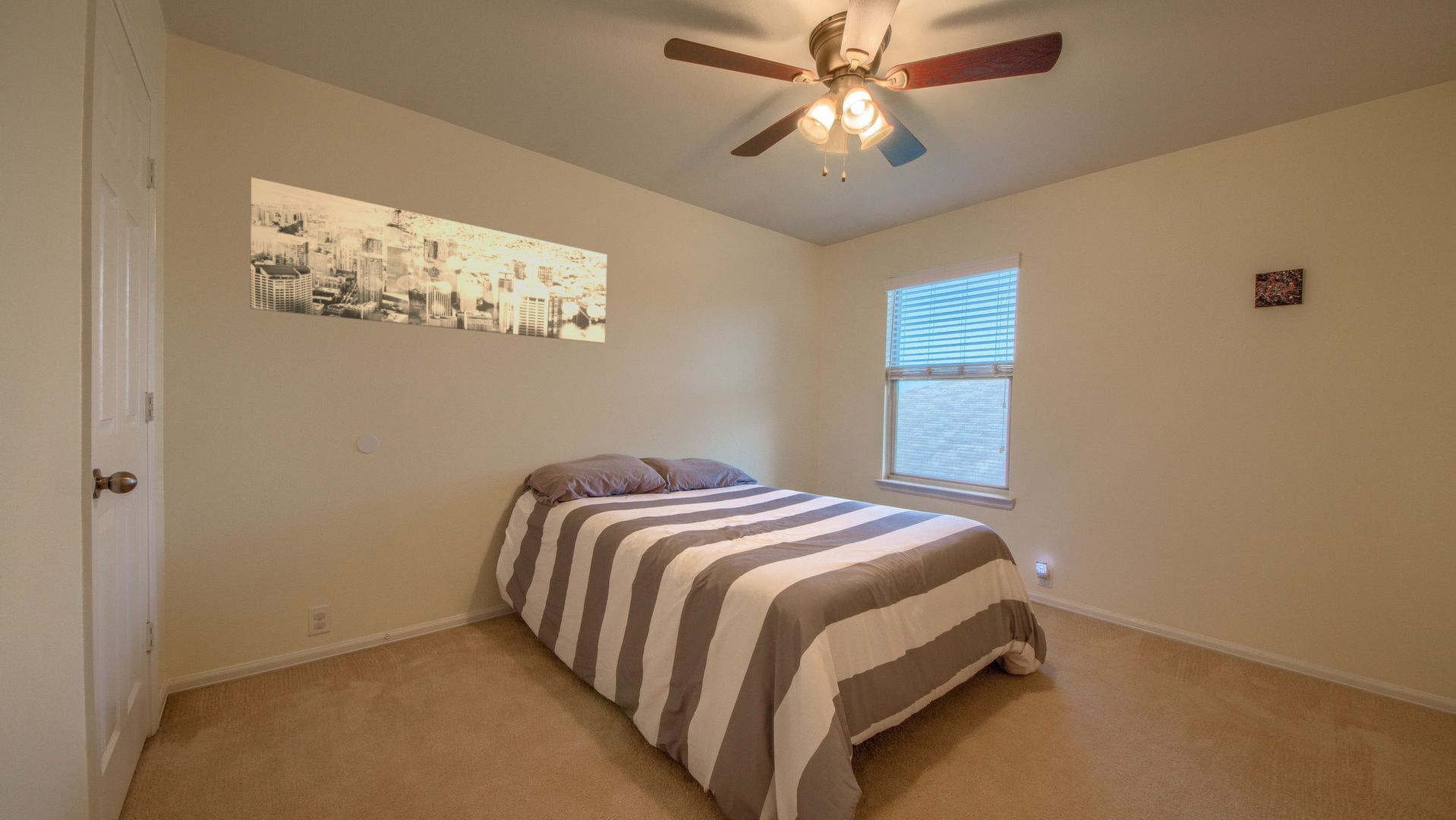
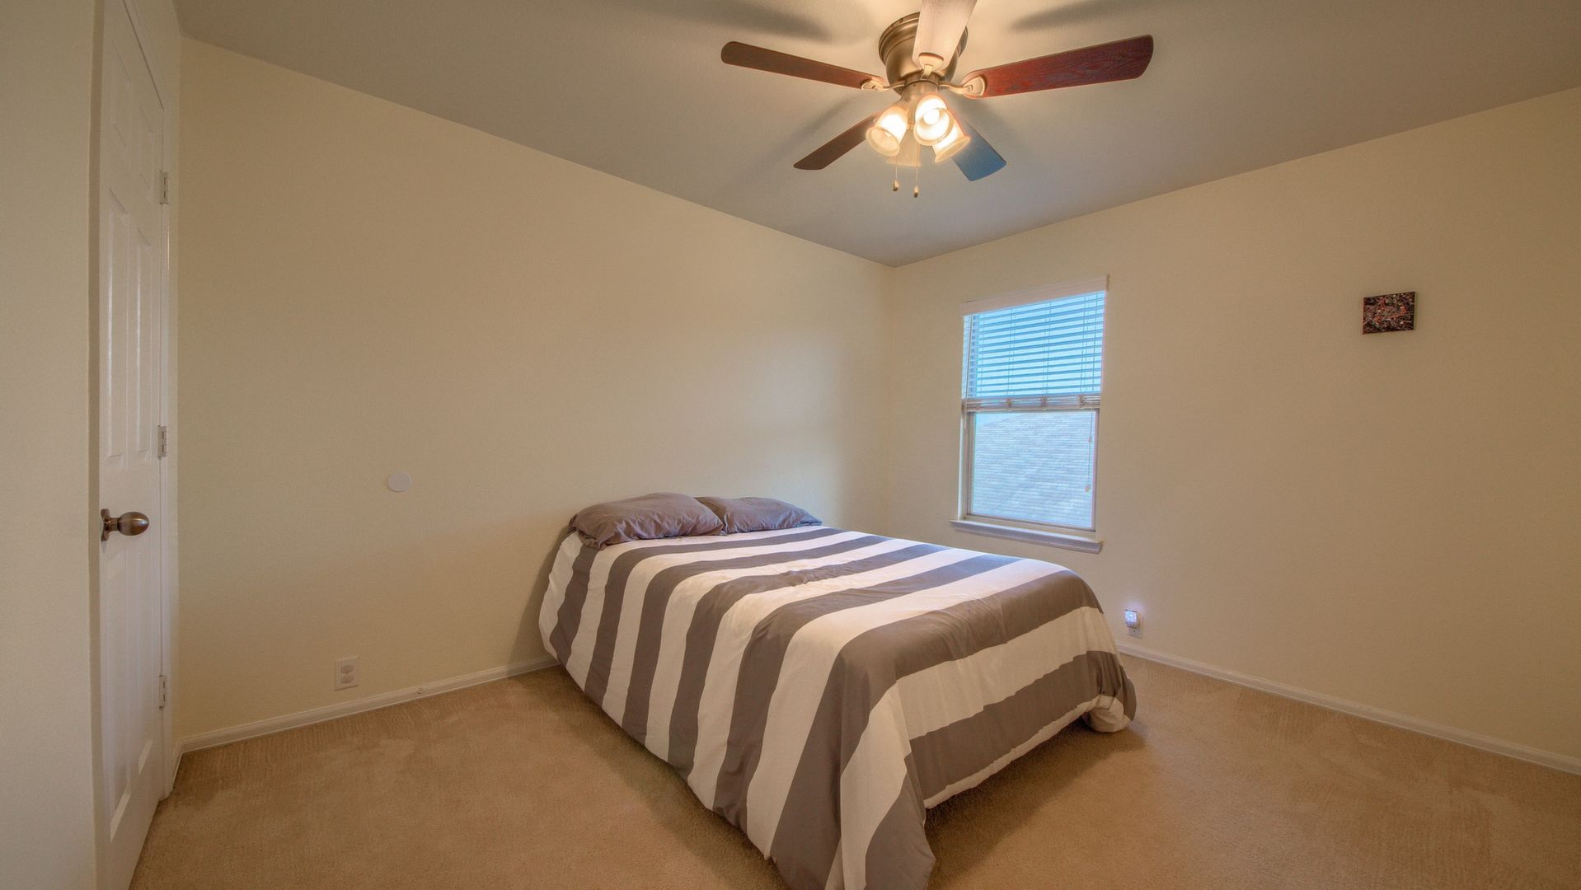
- wall art [249,176,607,344]
